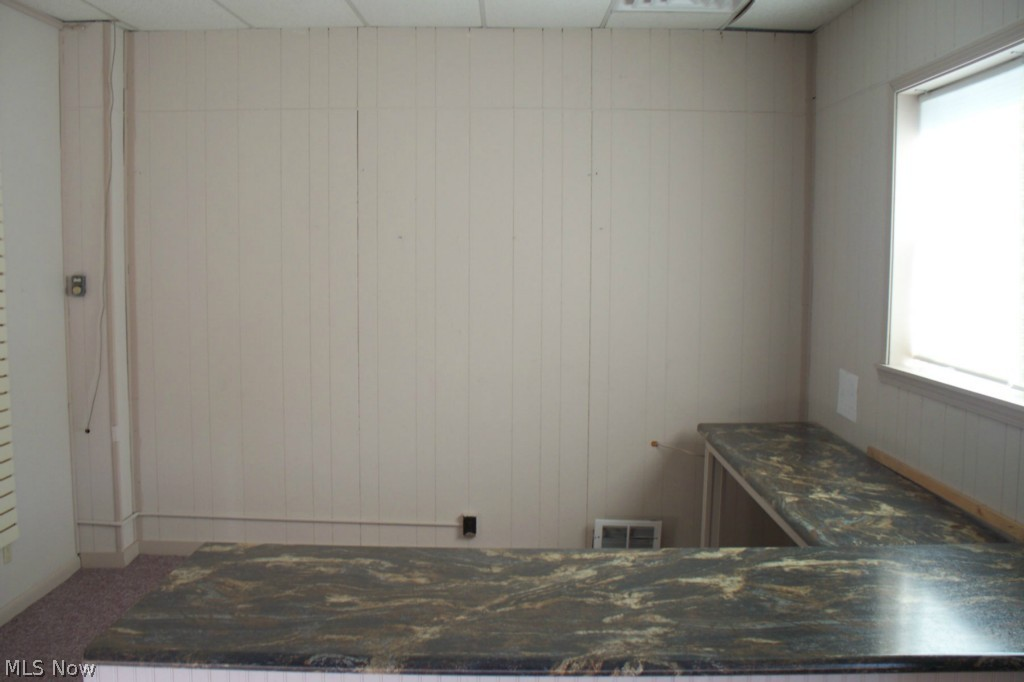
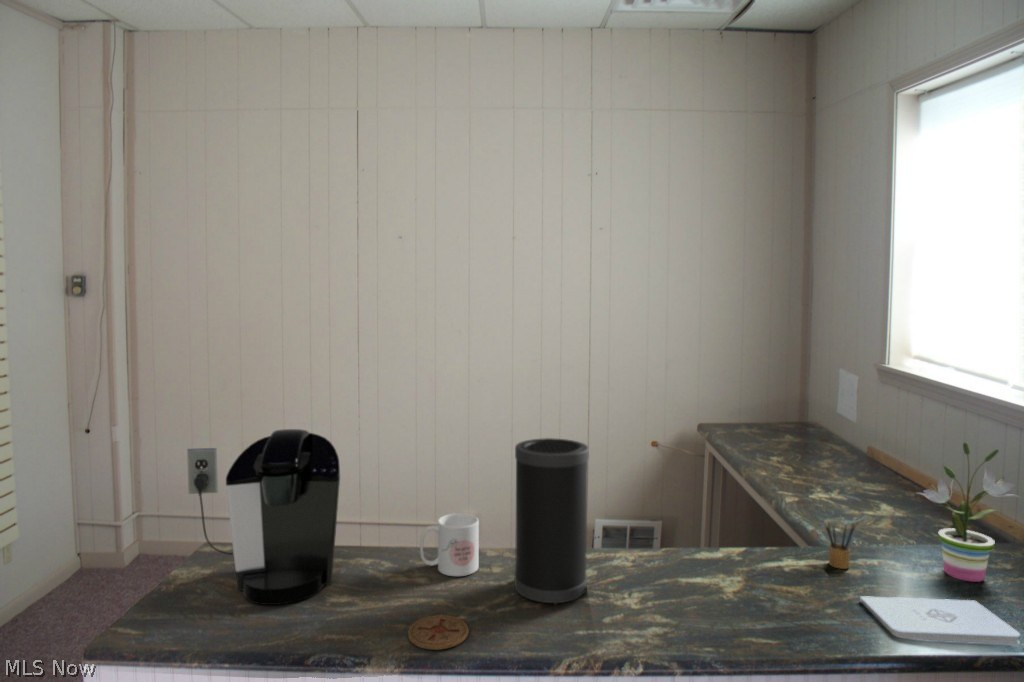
+ coffee maker [186,428,341,606]
+ notepad [859,595,1021,646]
+ coaster [407,614,470,651]
+ speaker [513,437,590,606]
+ mug [419,512,480,577]
+ potted plant [917,441,1022,583]
+ pencil box [825,520,859,570]
